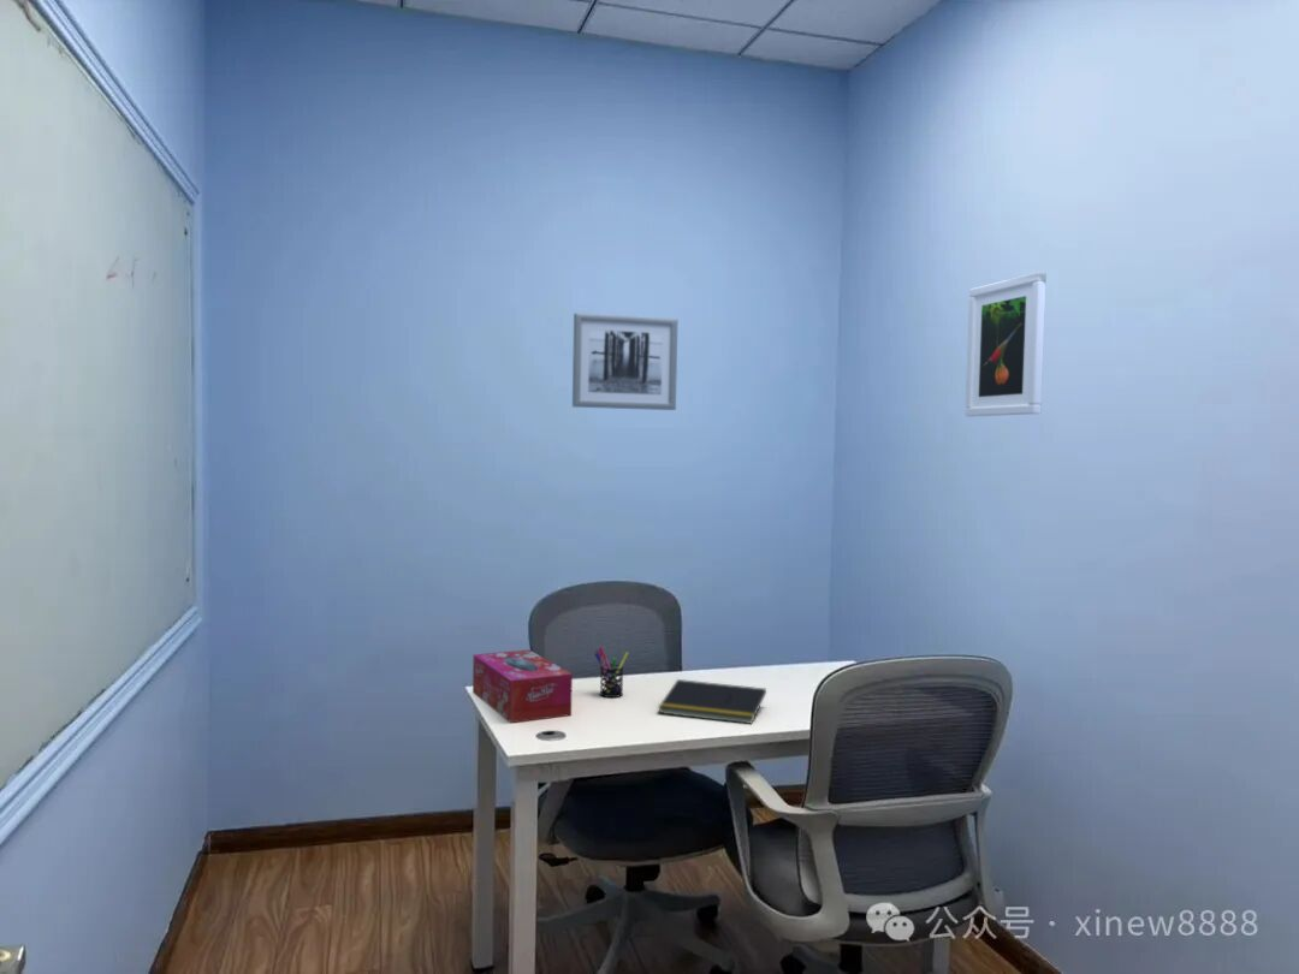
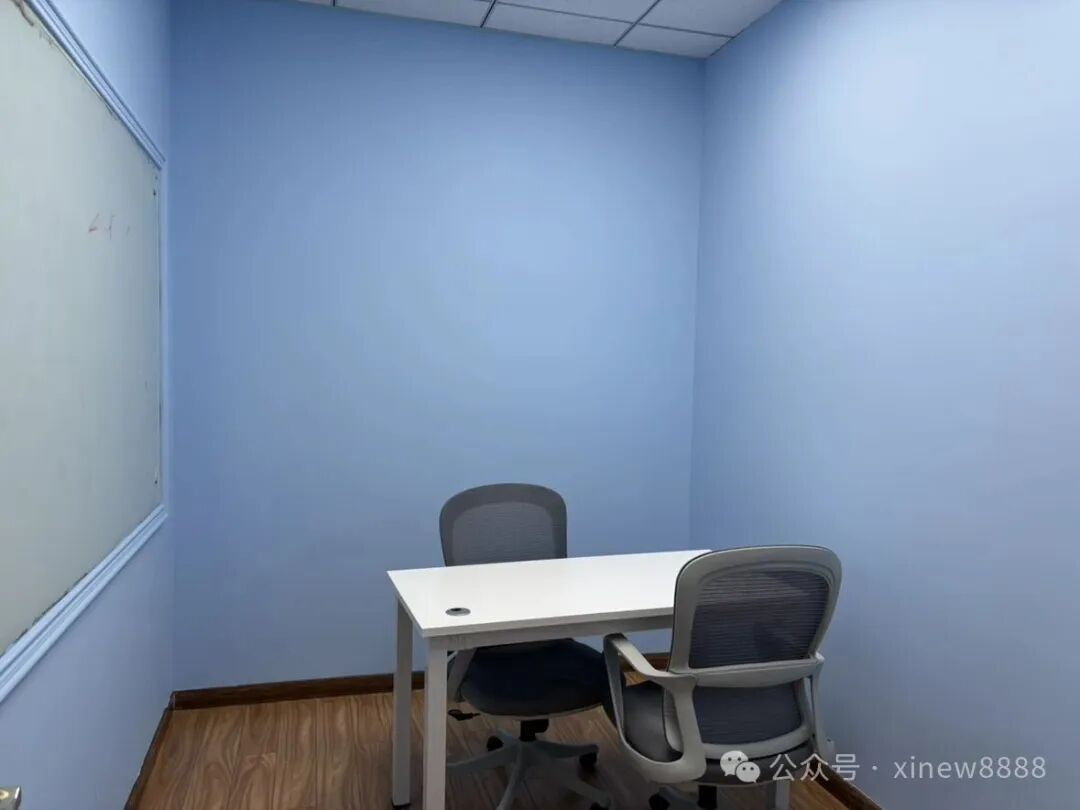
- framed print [965,271,1048,417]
- tissue box [471,648,574,724]
- notepad [657,678,767,725]
- wall art [571,311,678,411]
- pen holder [594,646,630,699]
